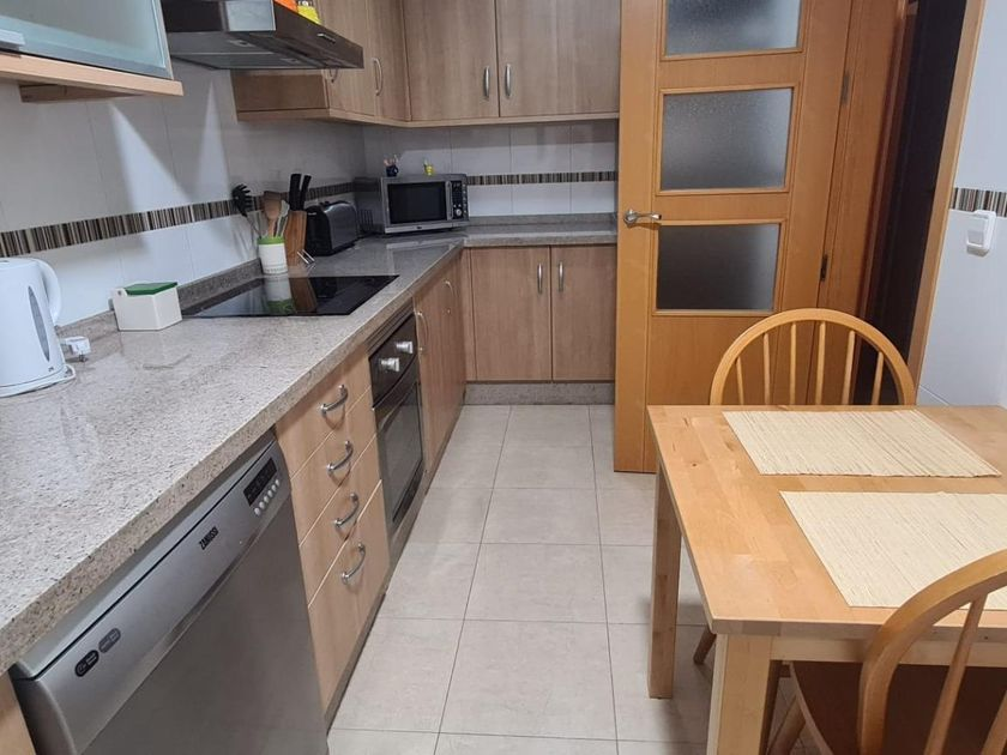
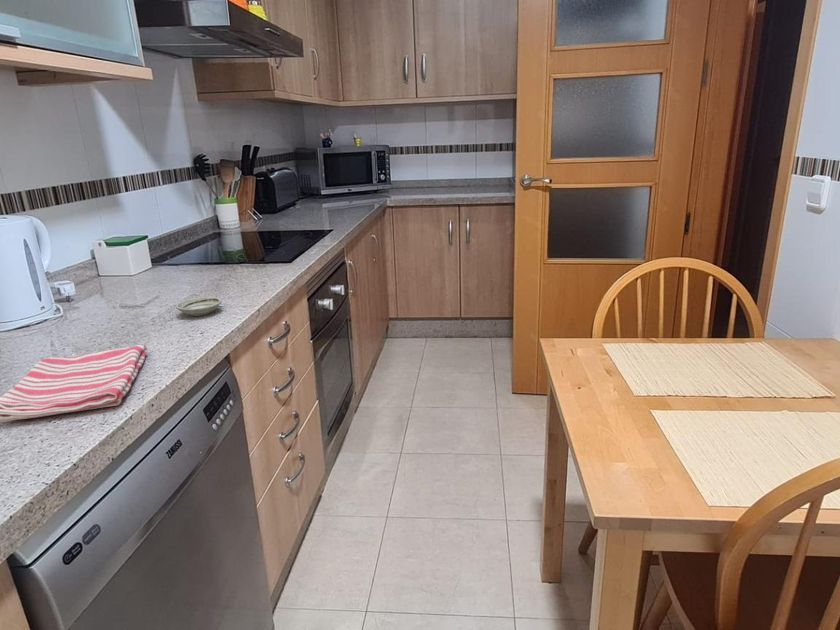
+ dish towel [0,344,148,424]
+ saucer [175,296,222,317]
